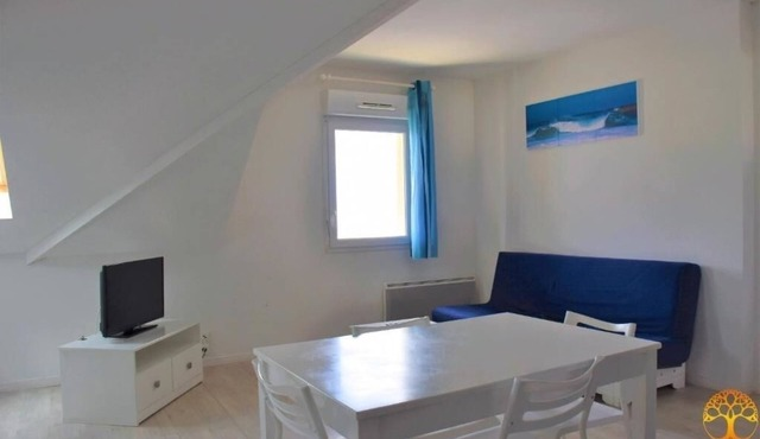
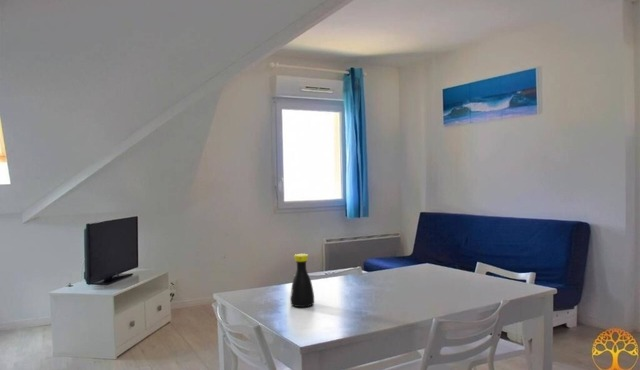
+ bottle [289,253,315,308]
